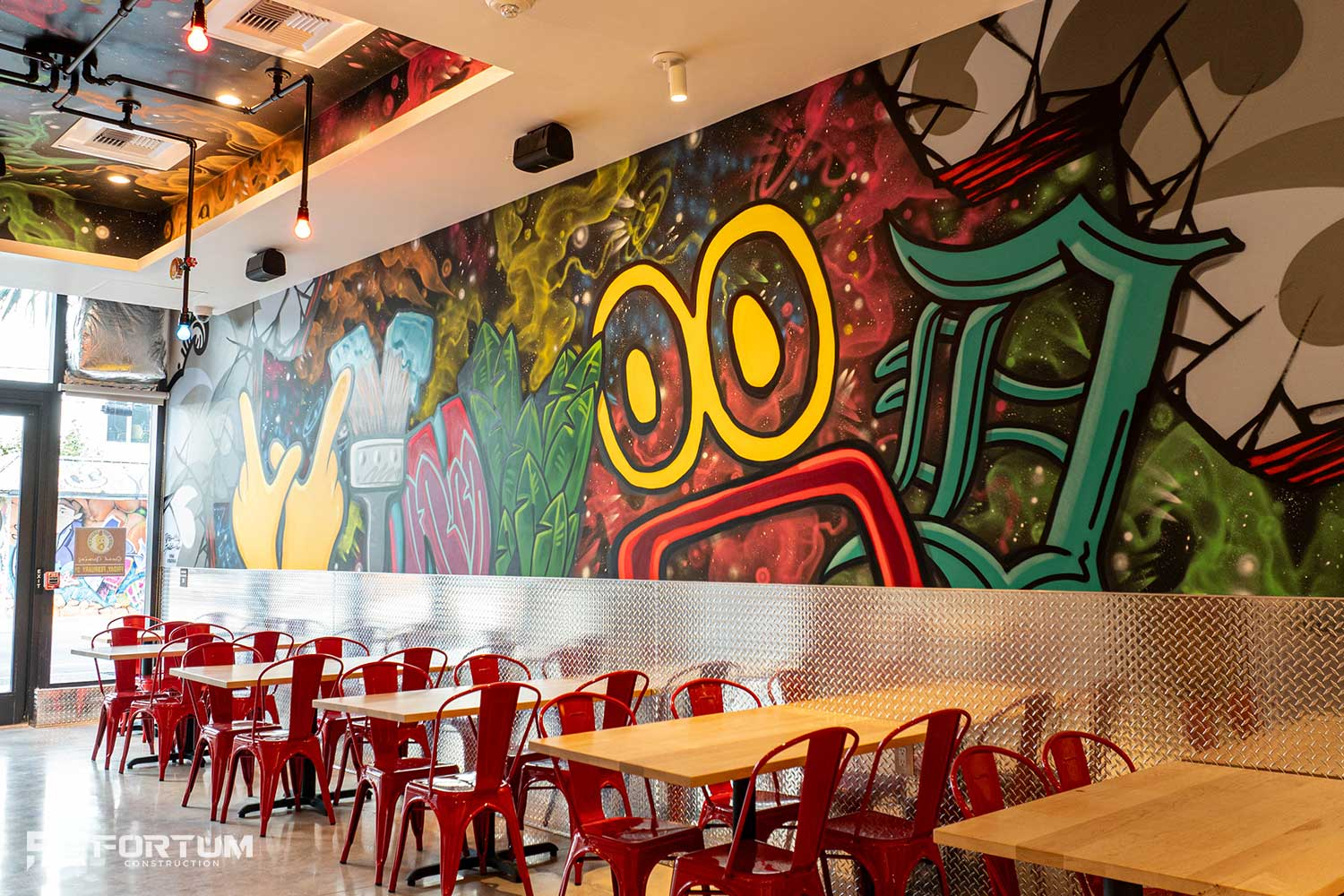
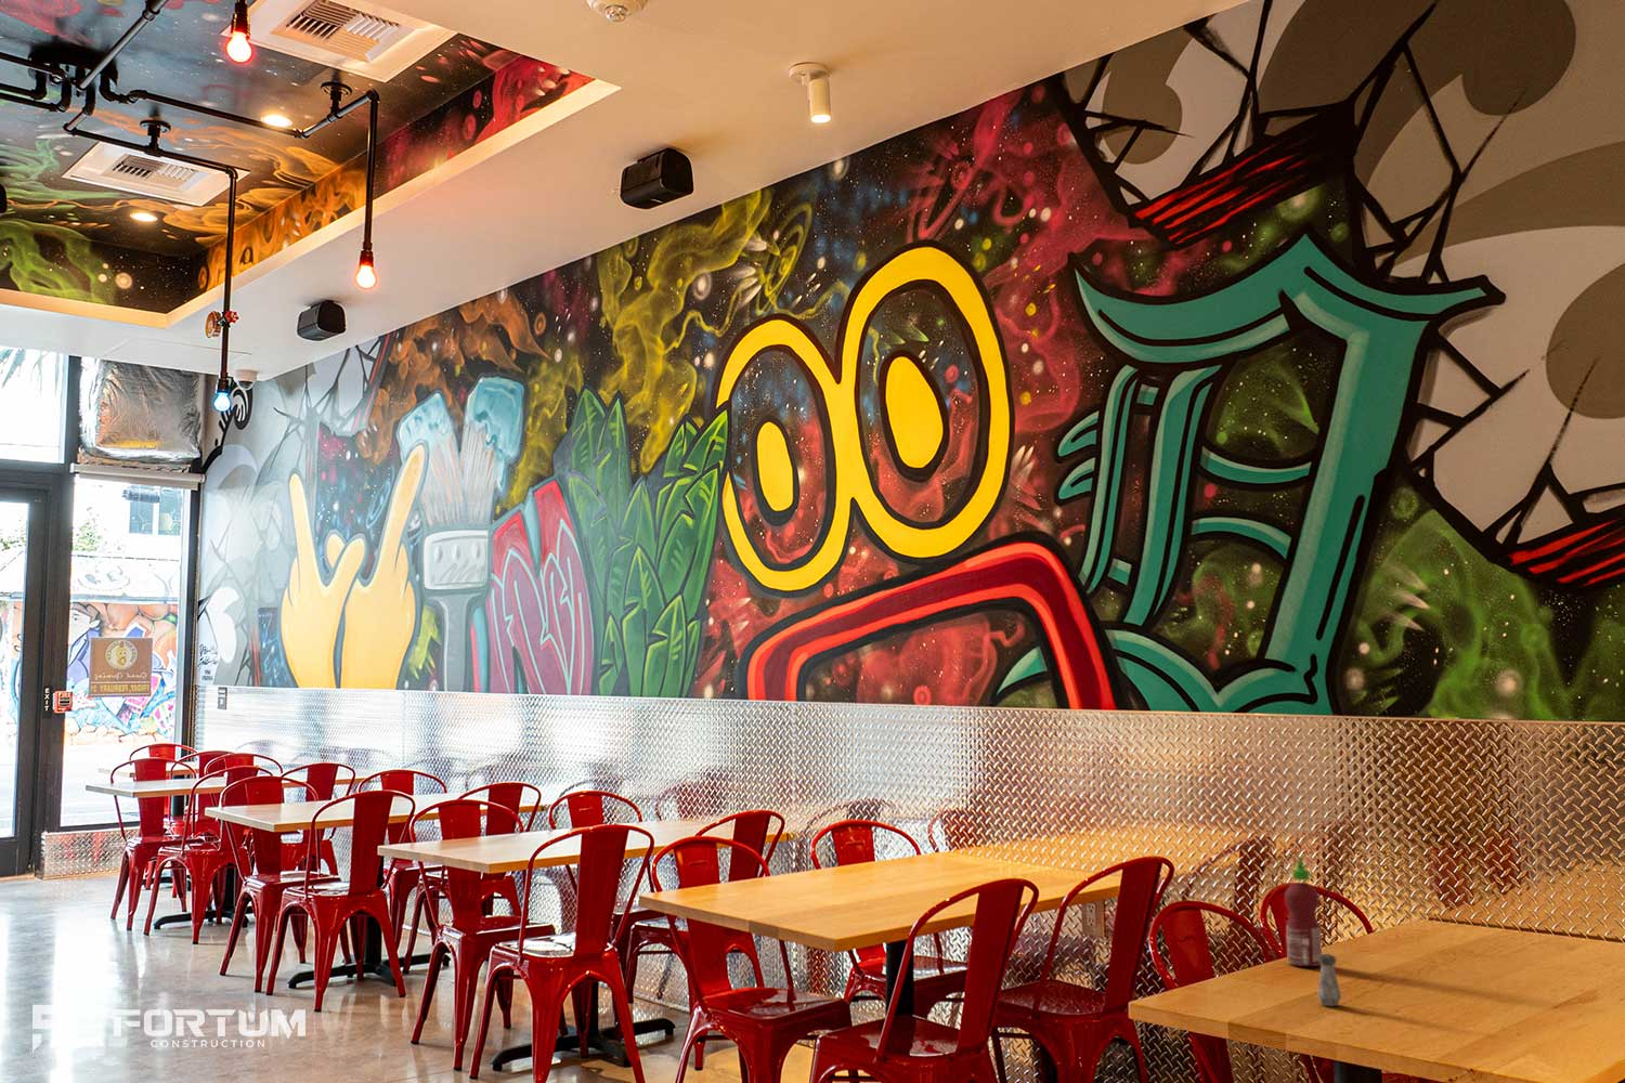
+ salt shaker [1317,952,1342,1007]
+ hot sauce [1284,857,1323,967]
